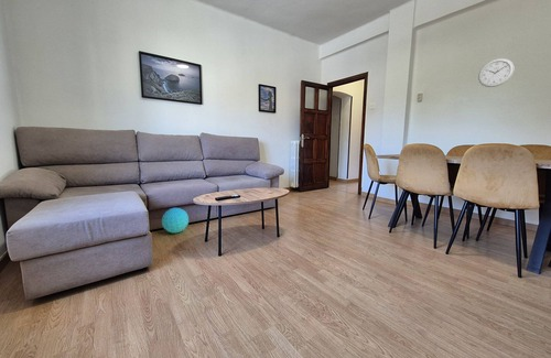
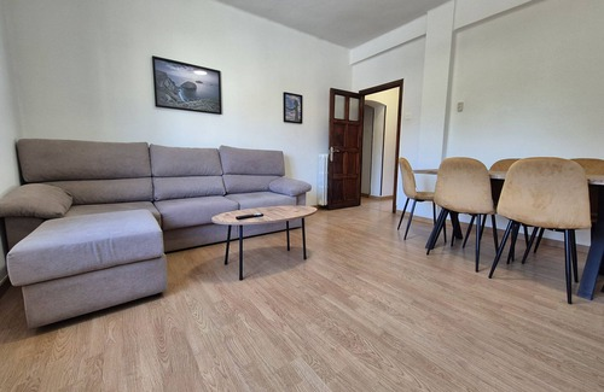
- wall clock [477,57,515,88]
- ball [161,207,190,234]
